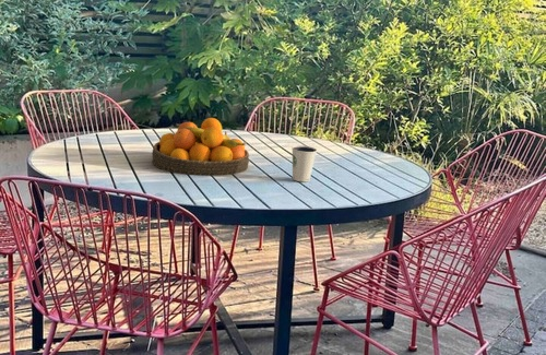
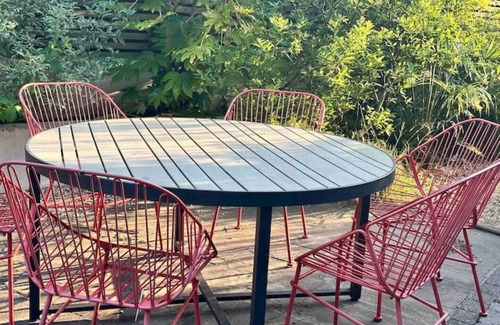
- fruit bowl [152,117,250,177]
- dixie cup [290,144,318,182]
